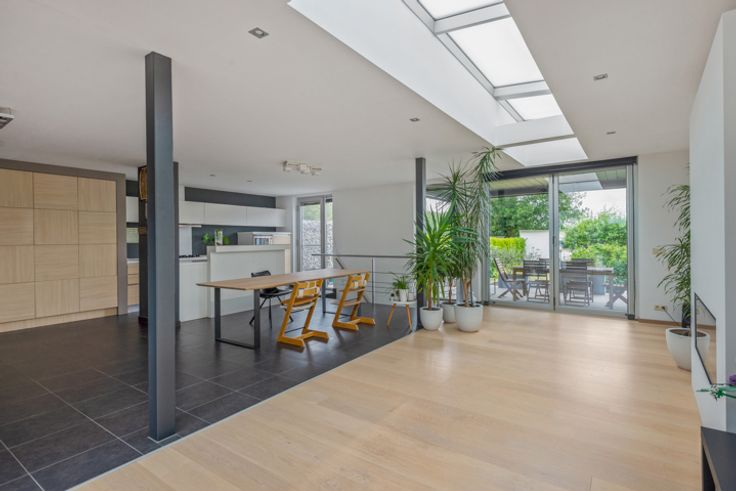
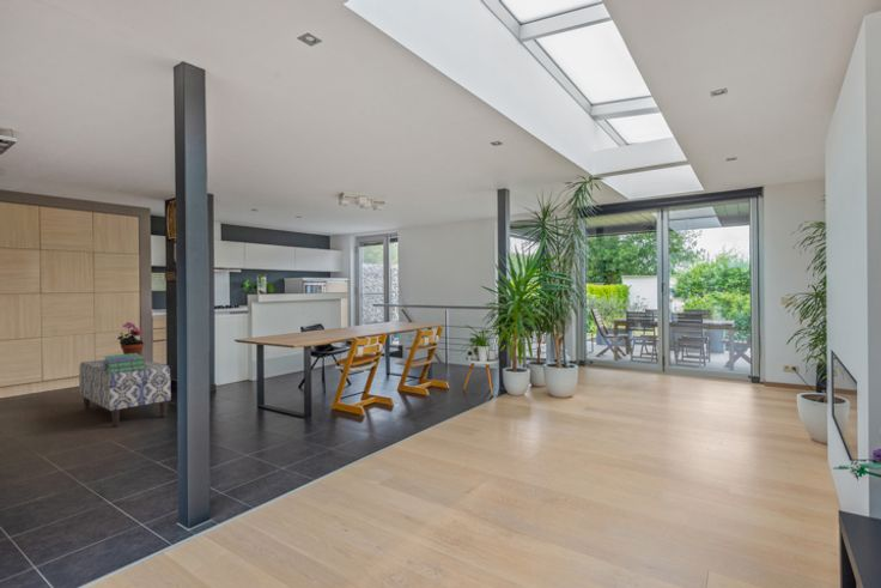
+ potted plant [116,321,145,356]
+ stack of books [102,353,146,374]
+ bench [78,358,172,428]
